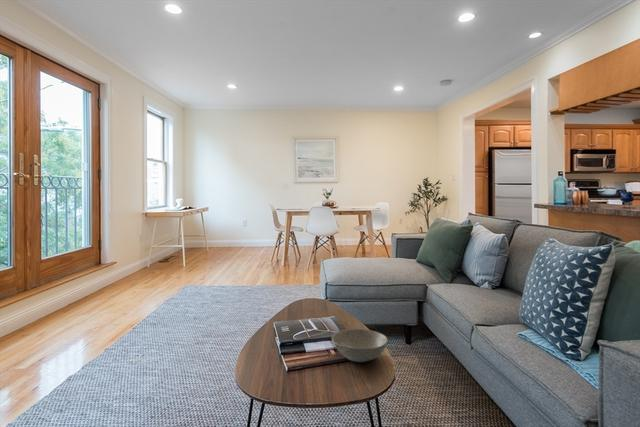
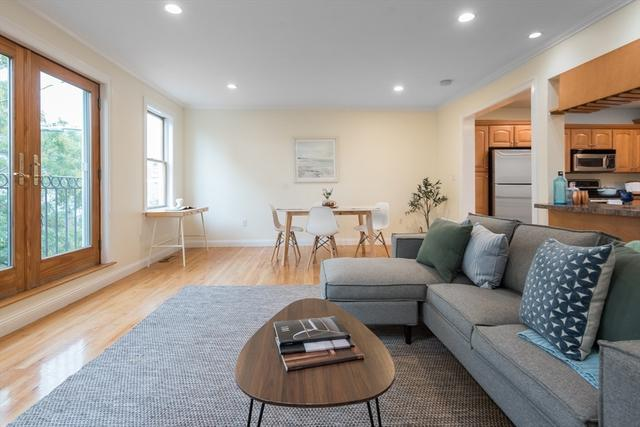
- soup bowl [331,328,389,363]
